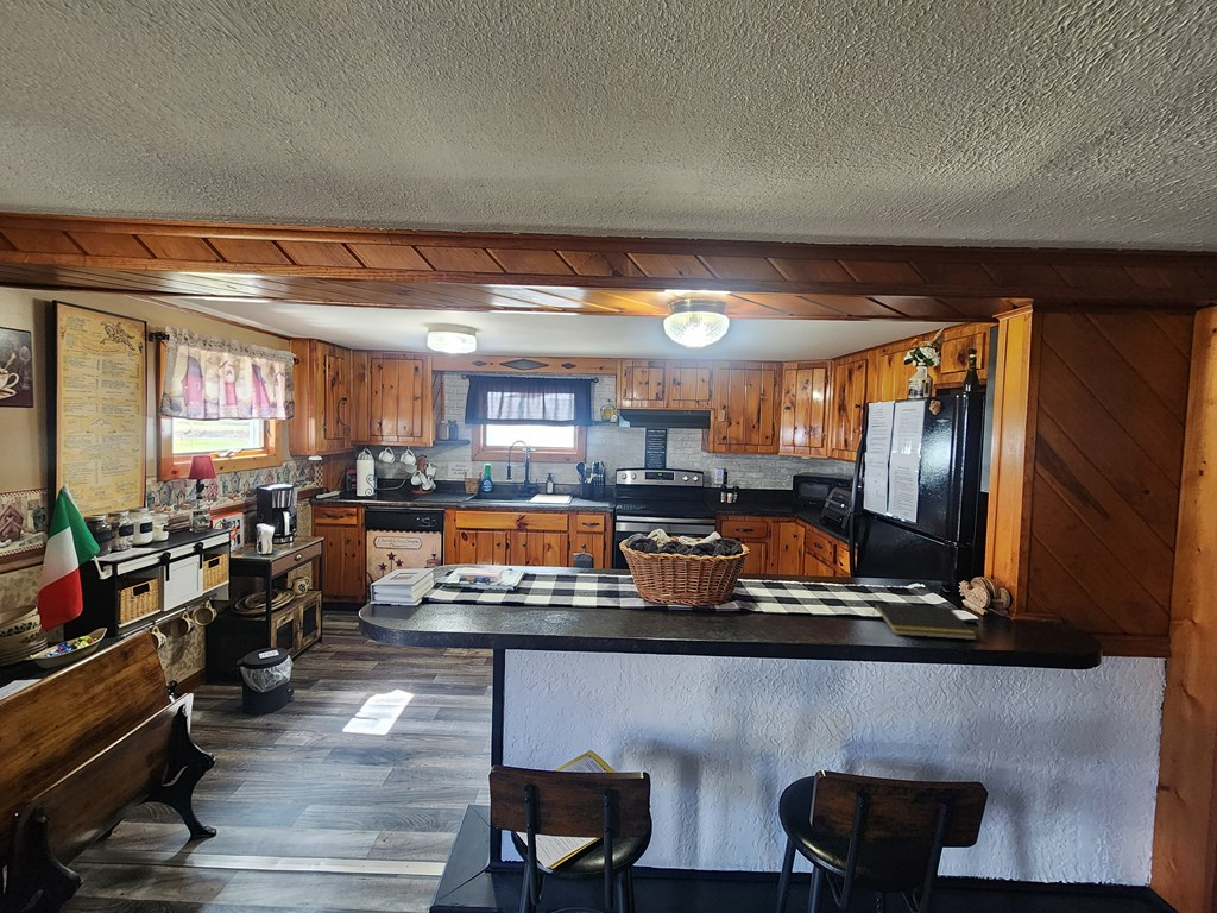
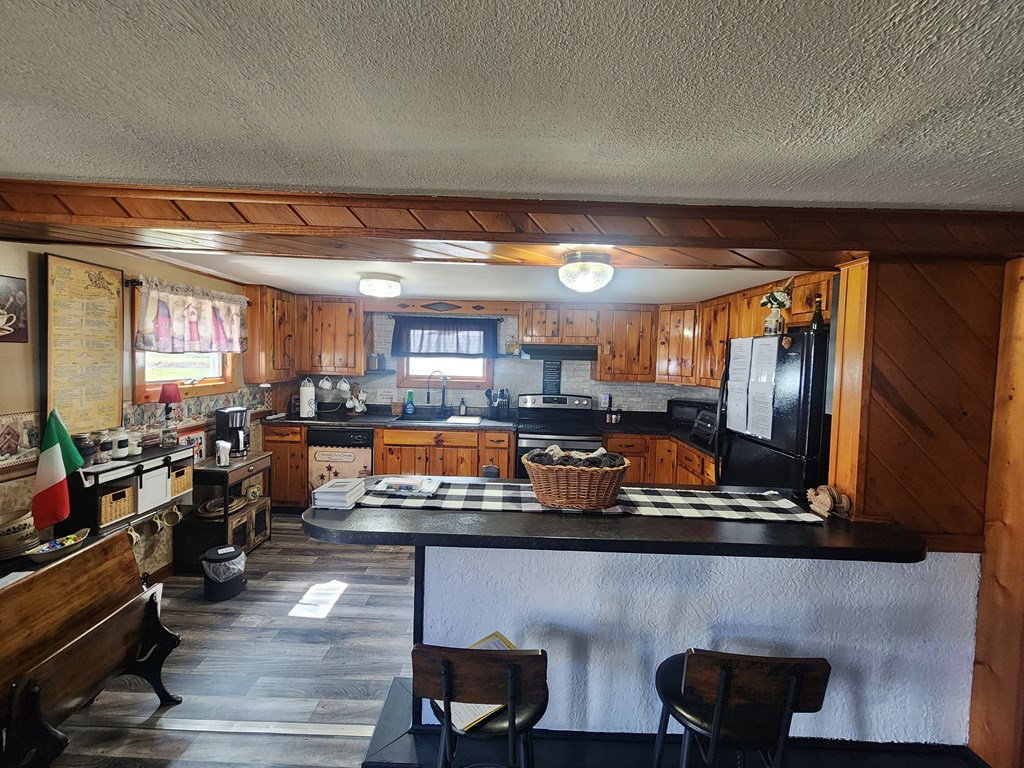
- notepad [871,603,978,641]
